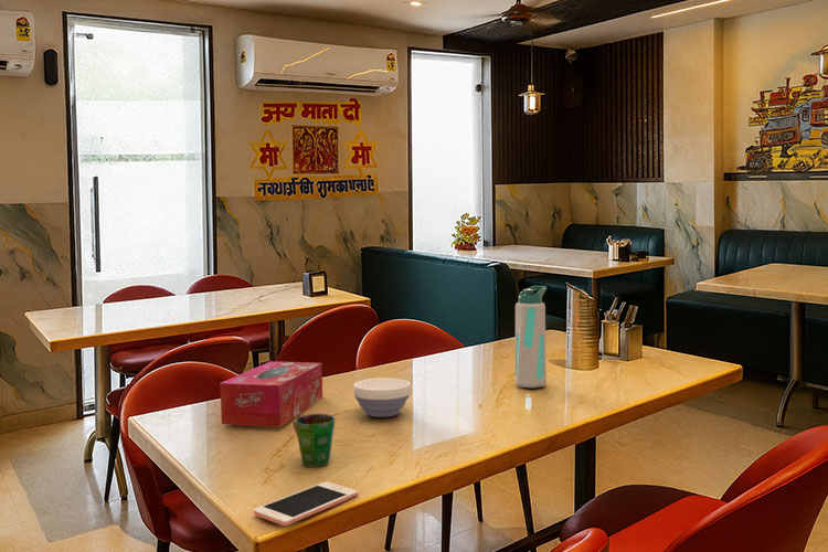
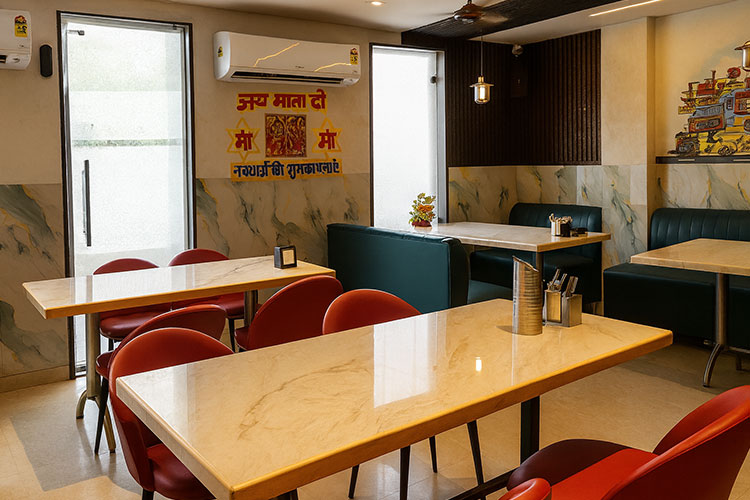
- cell phone [253,480,359,527]
- water bottle [513,285,548,389]
- bowl [352,378,412,418]
- tissue box [219,360,323,428]
- cup [293,413,336,467]
